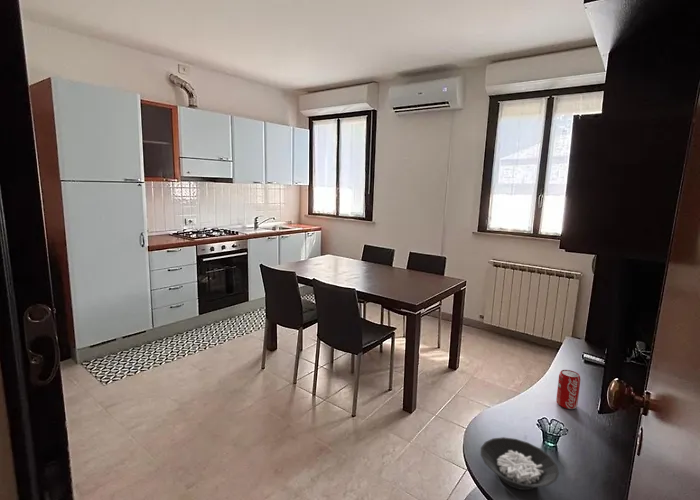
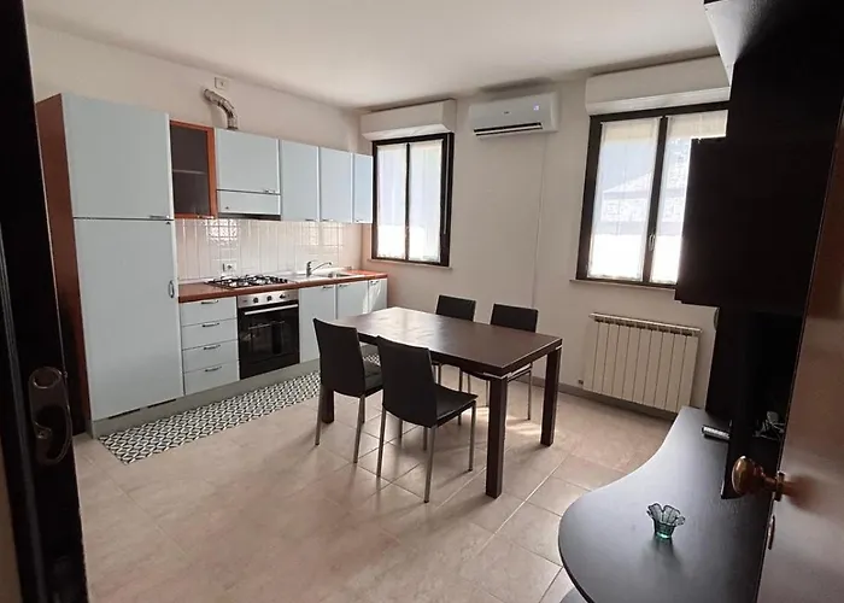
- beverage can [555,369,581,410]
- cereal bowl [480,436,560,491]
